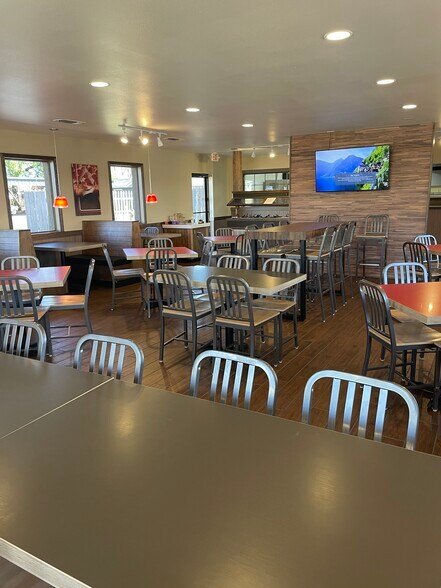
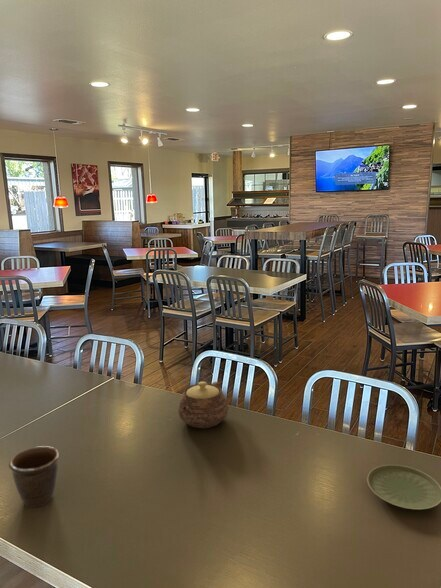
+ teapot [177,381,230,429]
+ plate [366,464,441,511]
+ mug [8,445,60,509]
